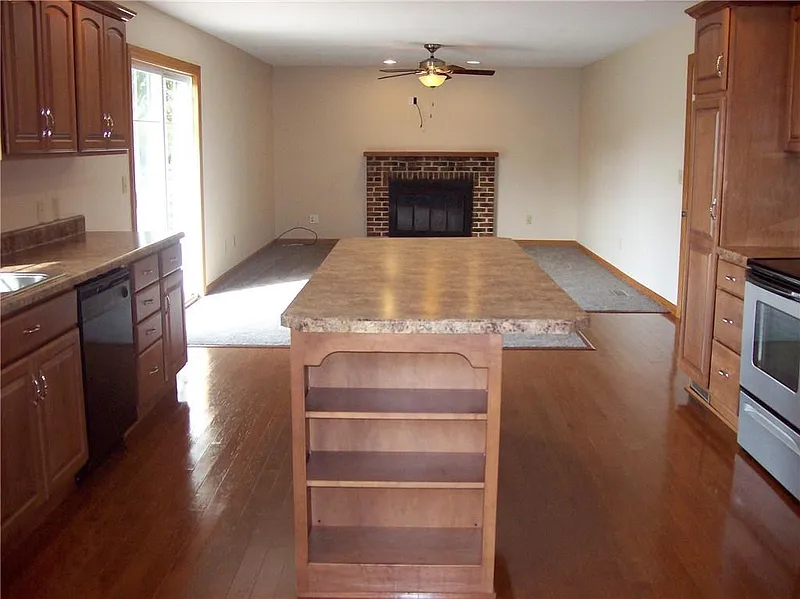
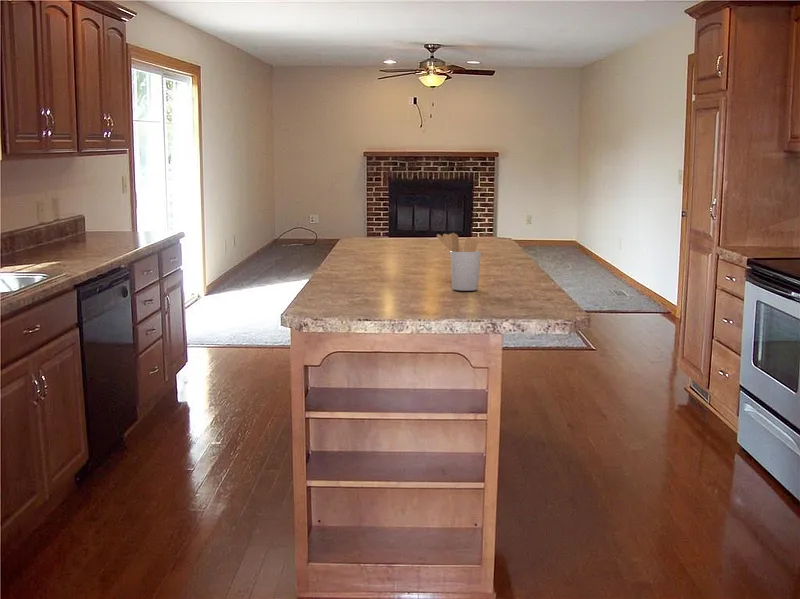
+ utensil holder [436,232,482,292]
